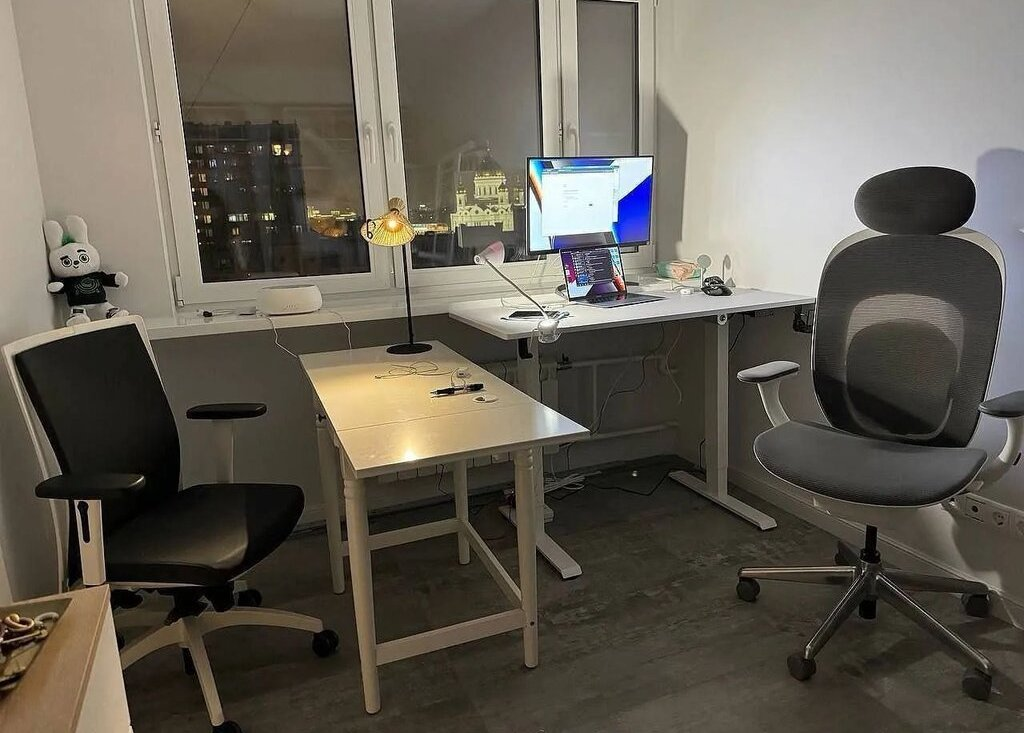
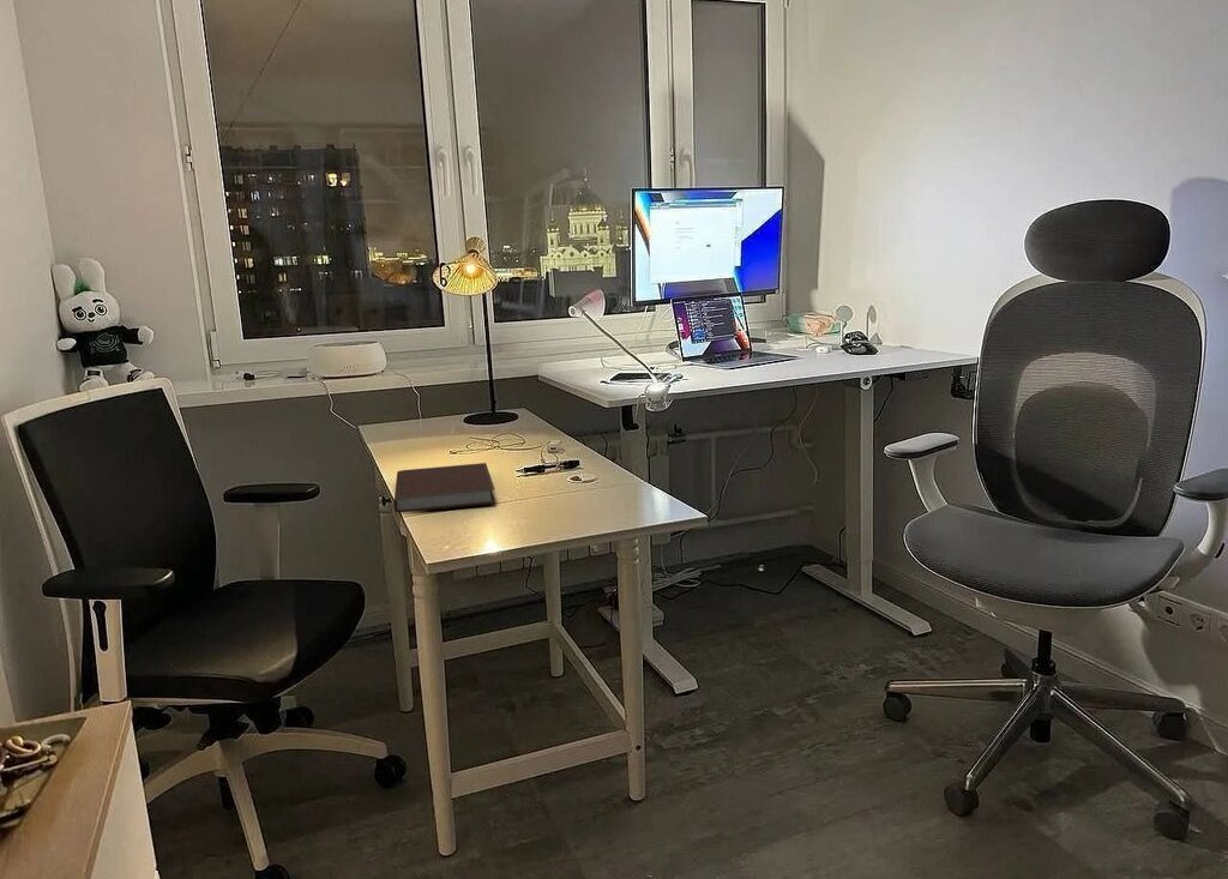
+ notebook [393,462,496,513]
